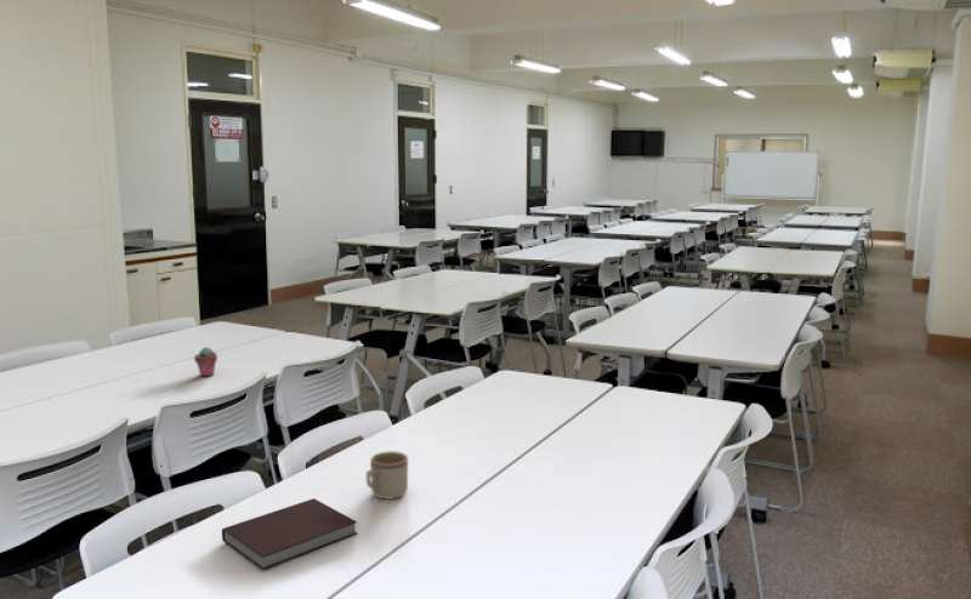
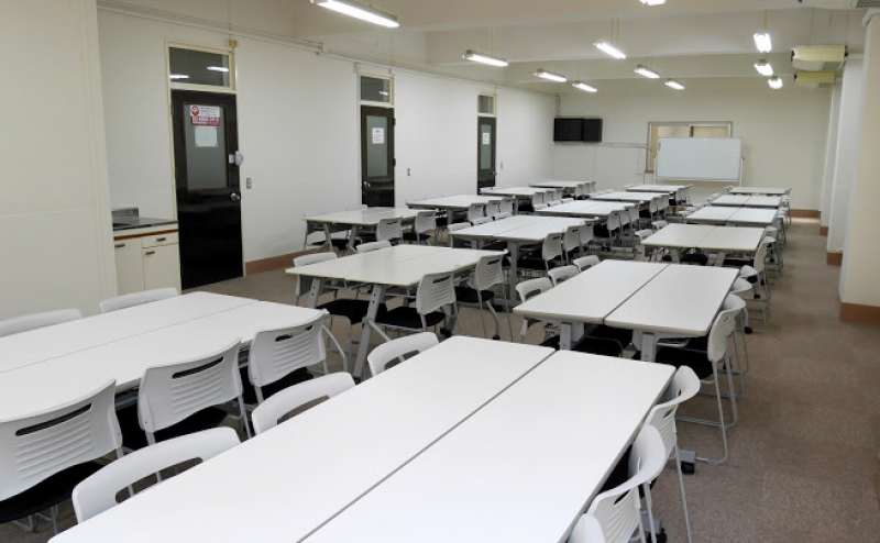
- mug [365,450,409,501]
- potted succulent [193,346,218,377]
- notebook [221,497,358,571]
